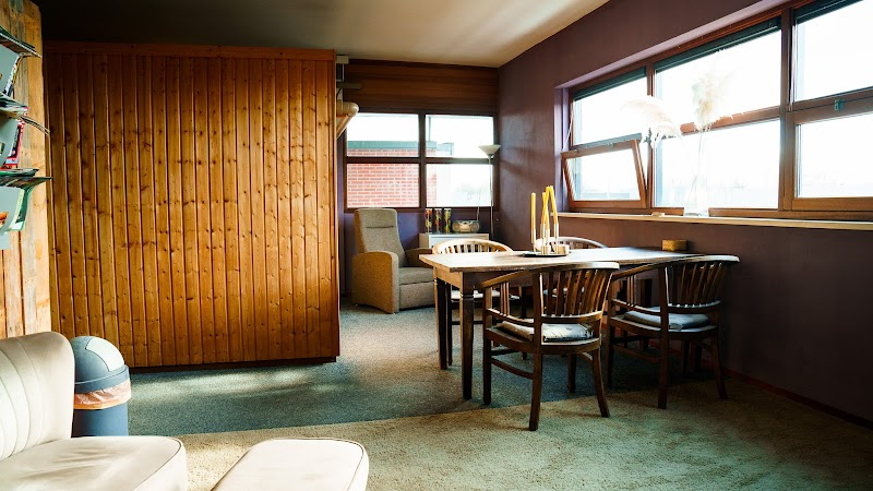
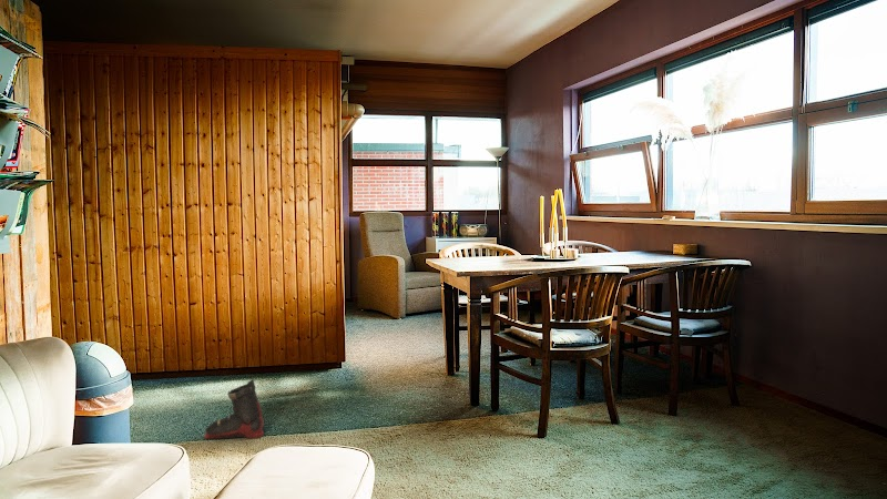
+ ski boot [204,378,265,440]
